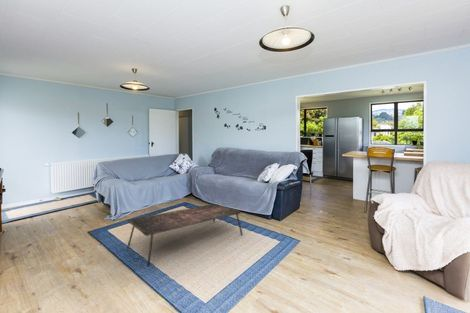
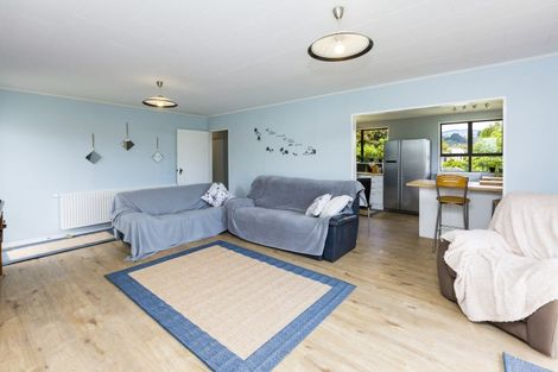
- coffee table [127,203,244,268]
